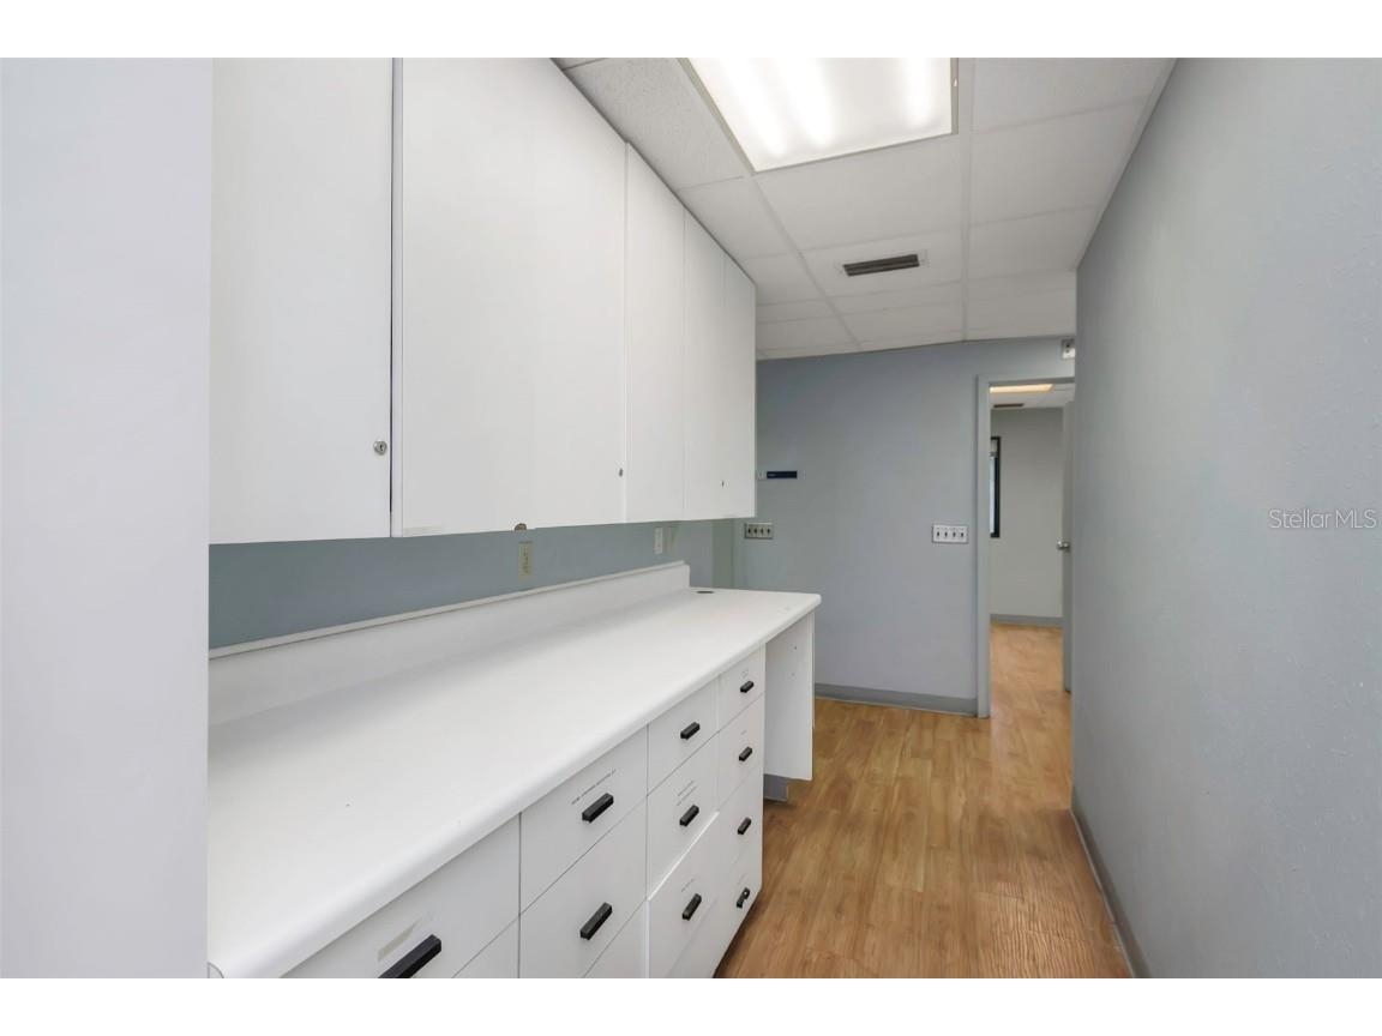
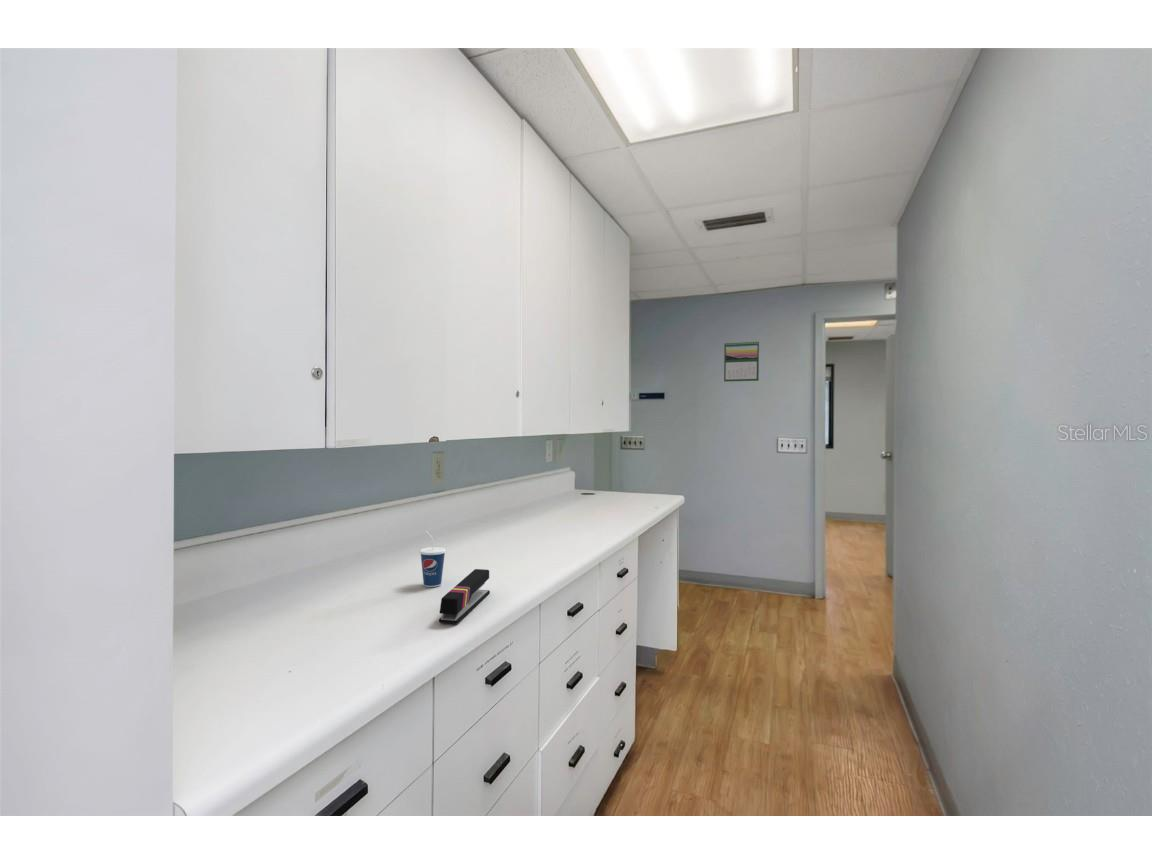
+ calendar [723,340,760,383]
+ stapler [438,568,491,625]
+ cup [418,530,447,588]
